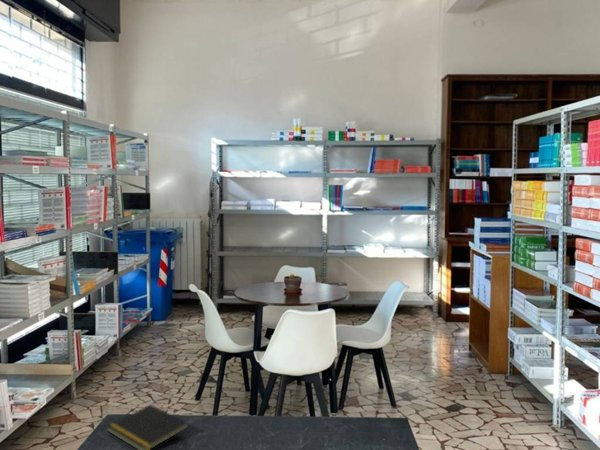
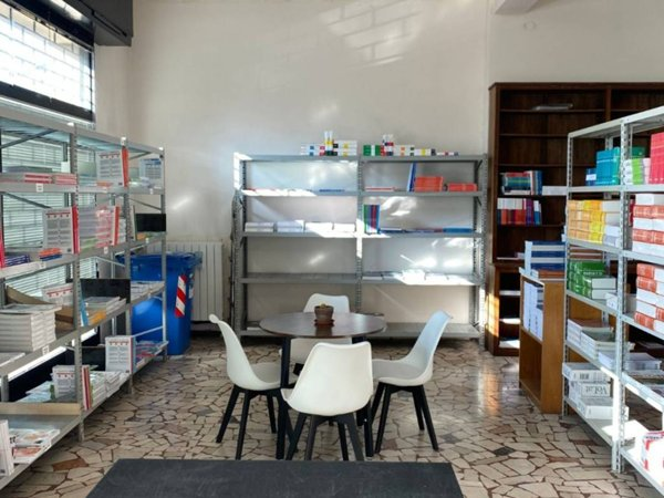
- notepad [106,403,190,450]
